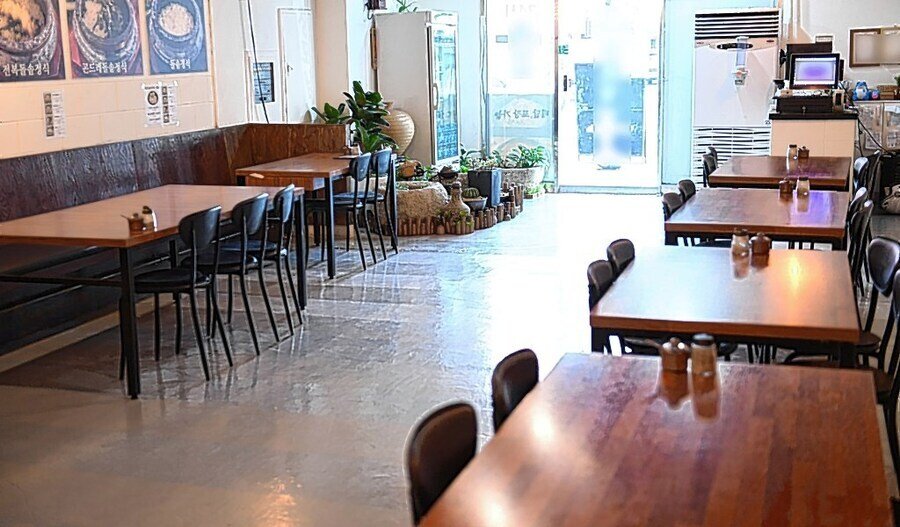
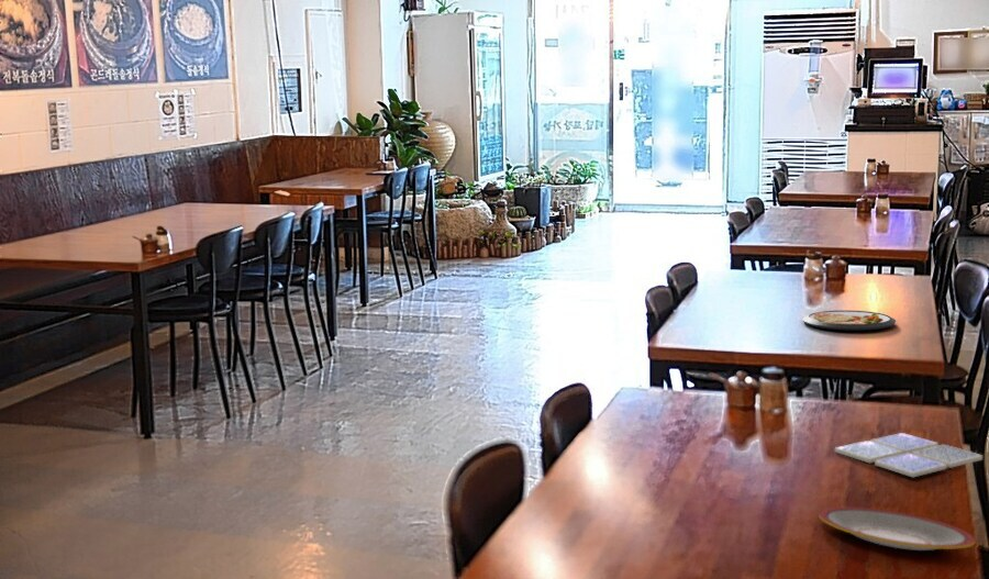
+ drink coaster [834,432,984,478]
+ dish [802,310,897,332]
+ plate [819,506,976,552]
